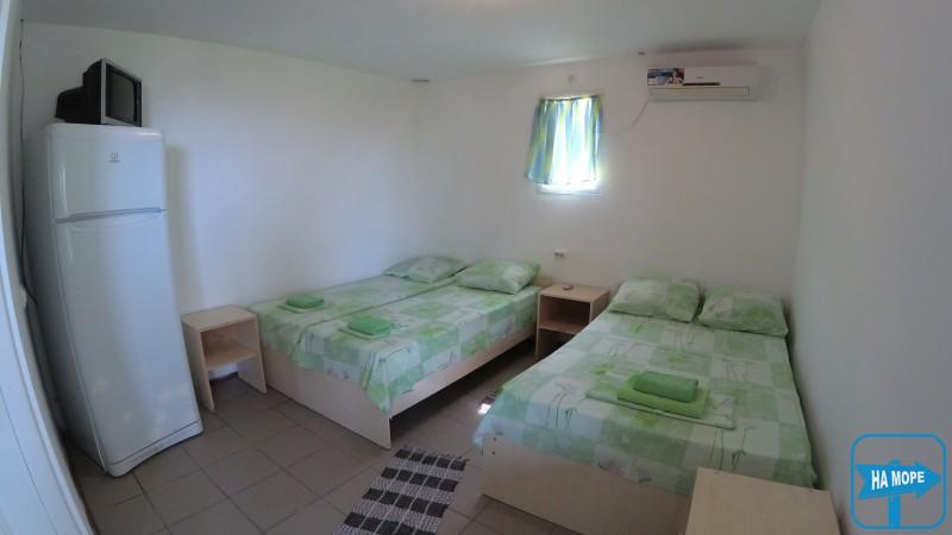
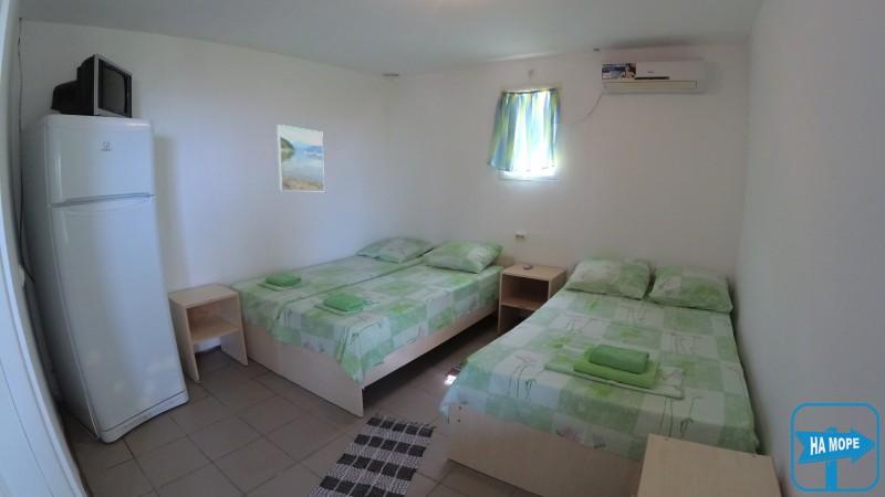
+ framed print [275,124,325,192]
